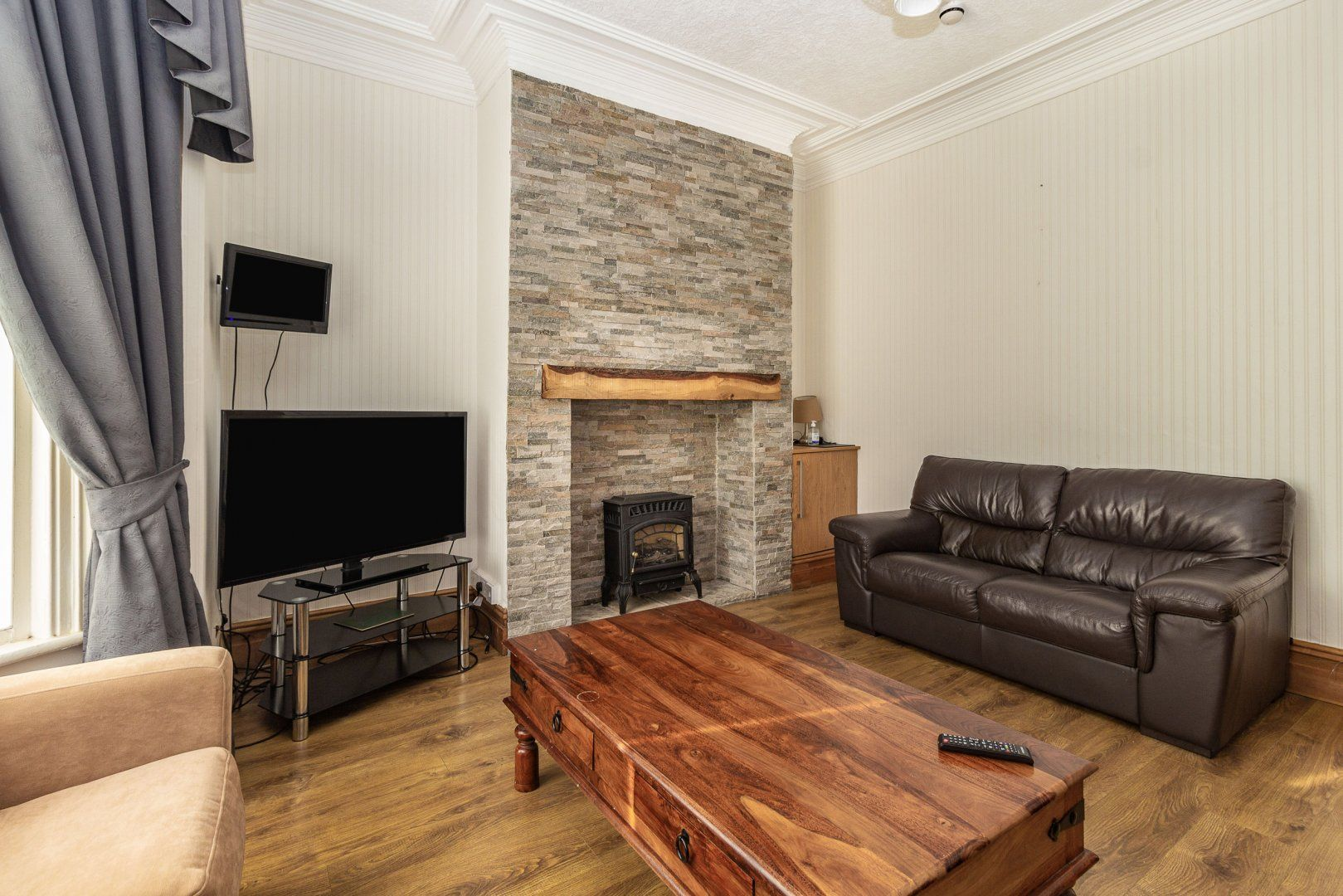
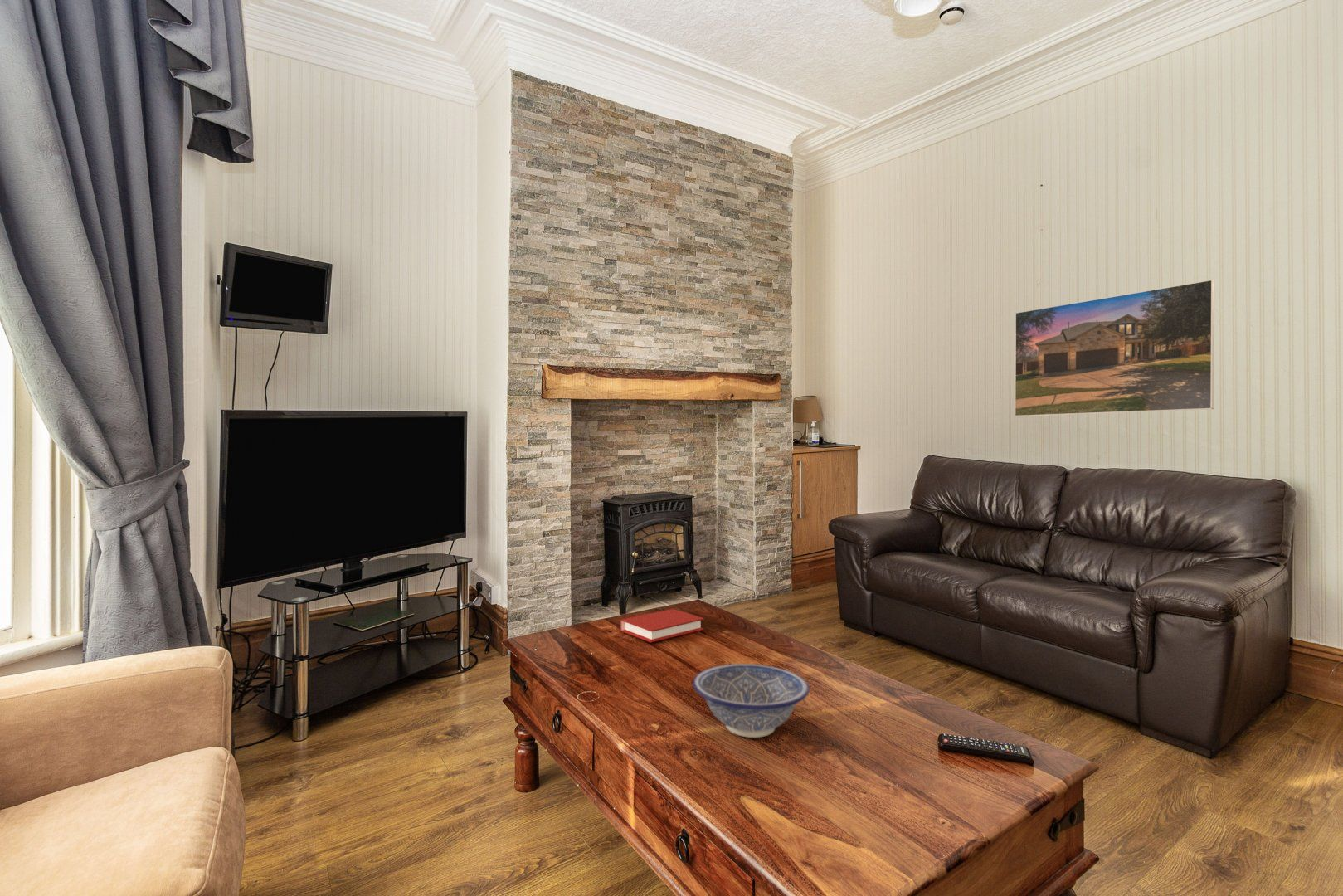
+ decorative bowl [692,663,810,738]
+ book [620,608,705,643]
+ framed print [1014,279,1215,417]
